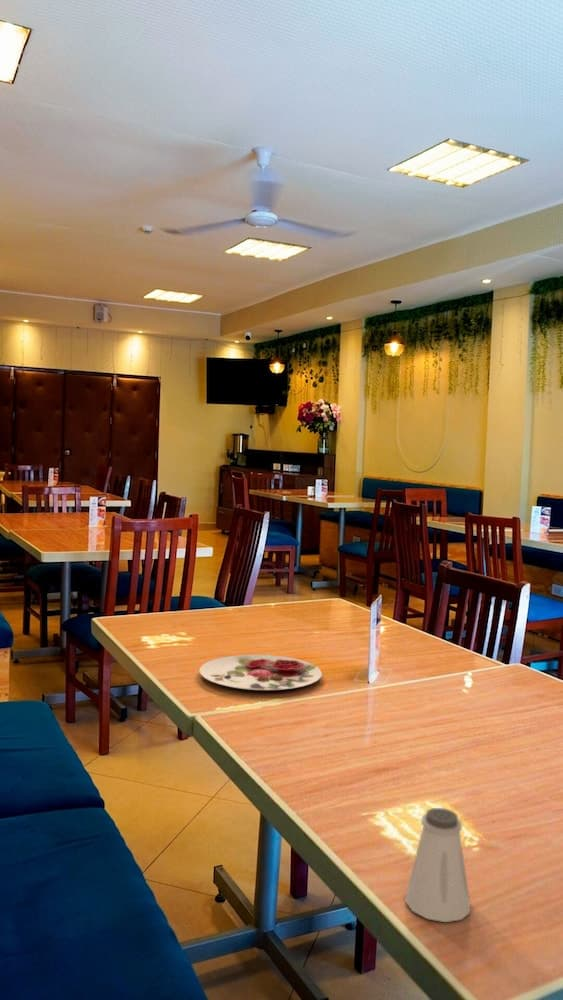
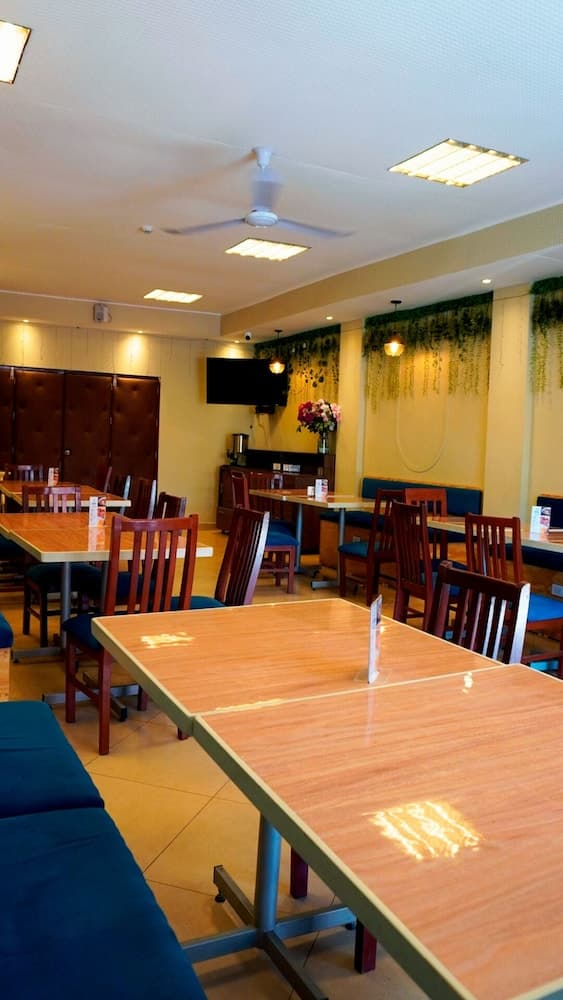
- plate [198,654,323,691]
- saltshaker [404,807,471,923]
